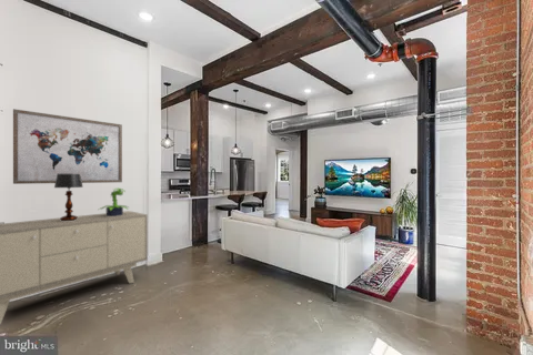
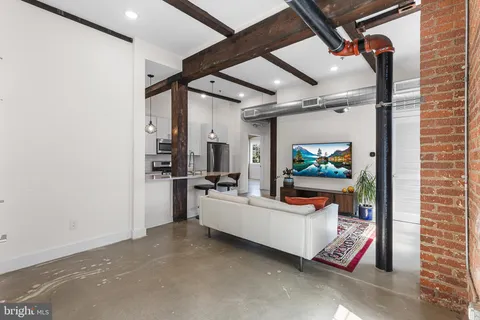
- potted plant [98,186,129,216]
- sideboard [0,210,149,325]
- wall art [12,108,123,185]
- table lamp [53,174,84,221]
